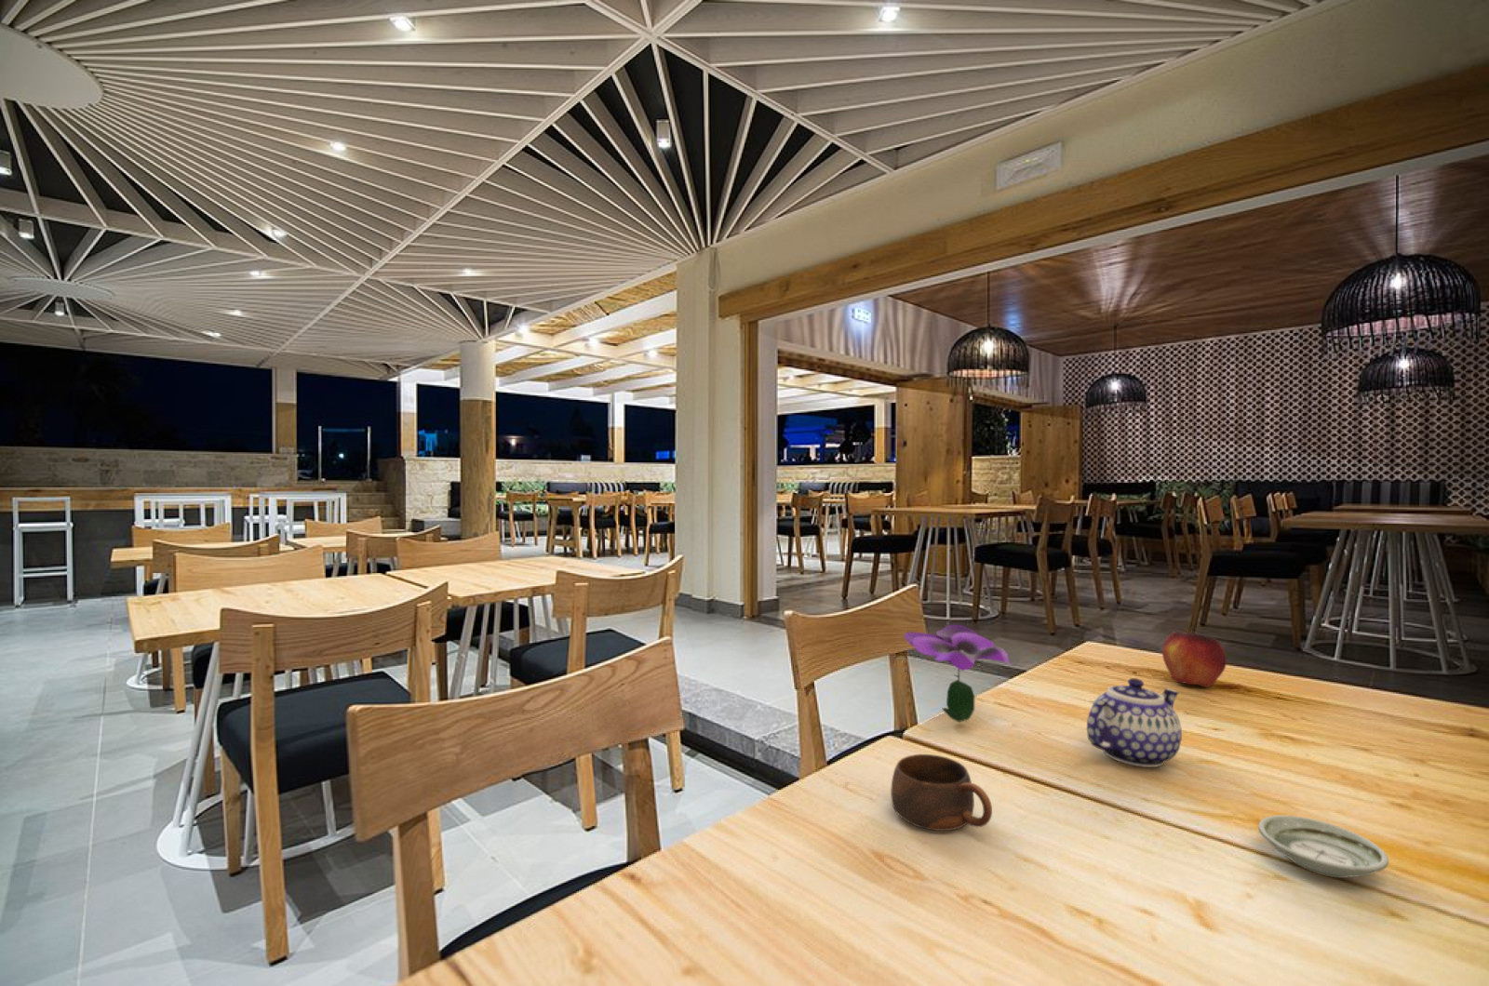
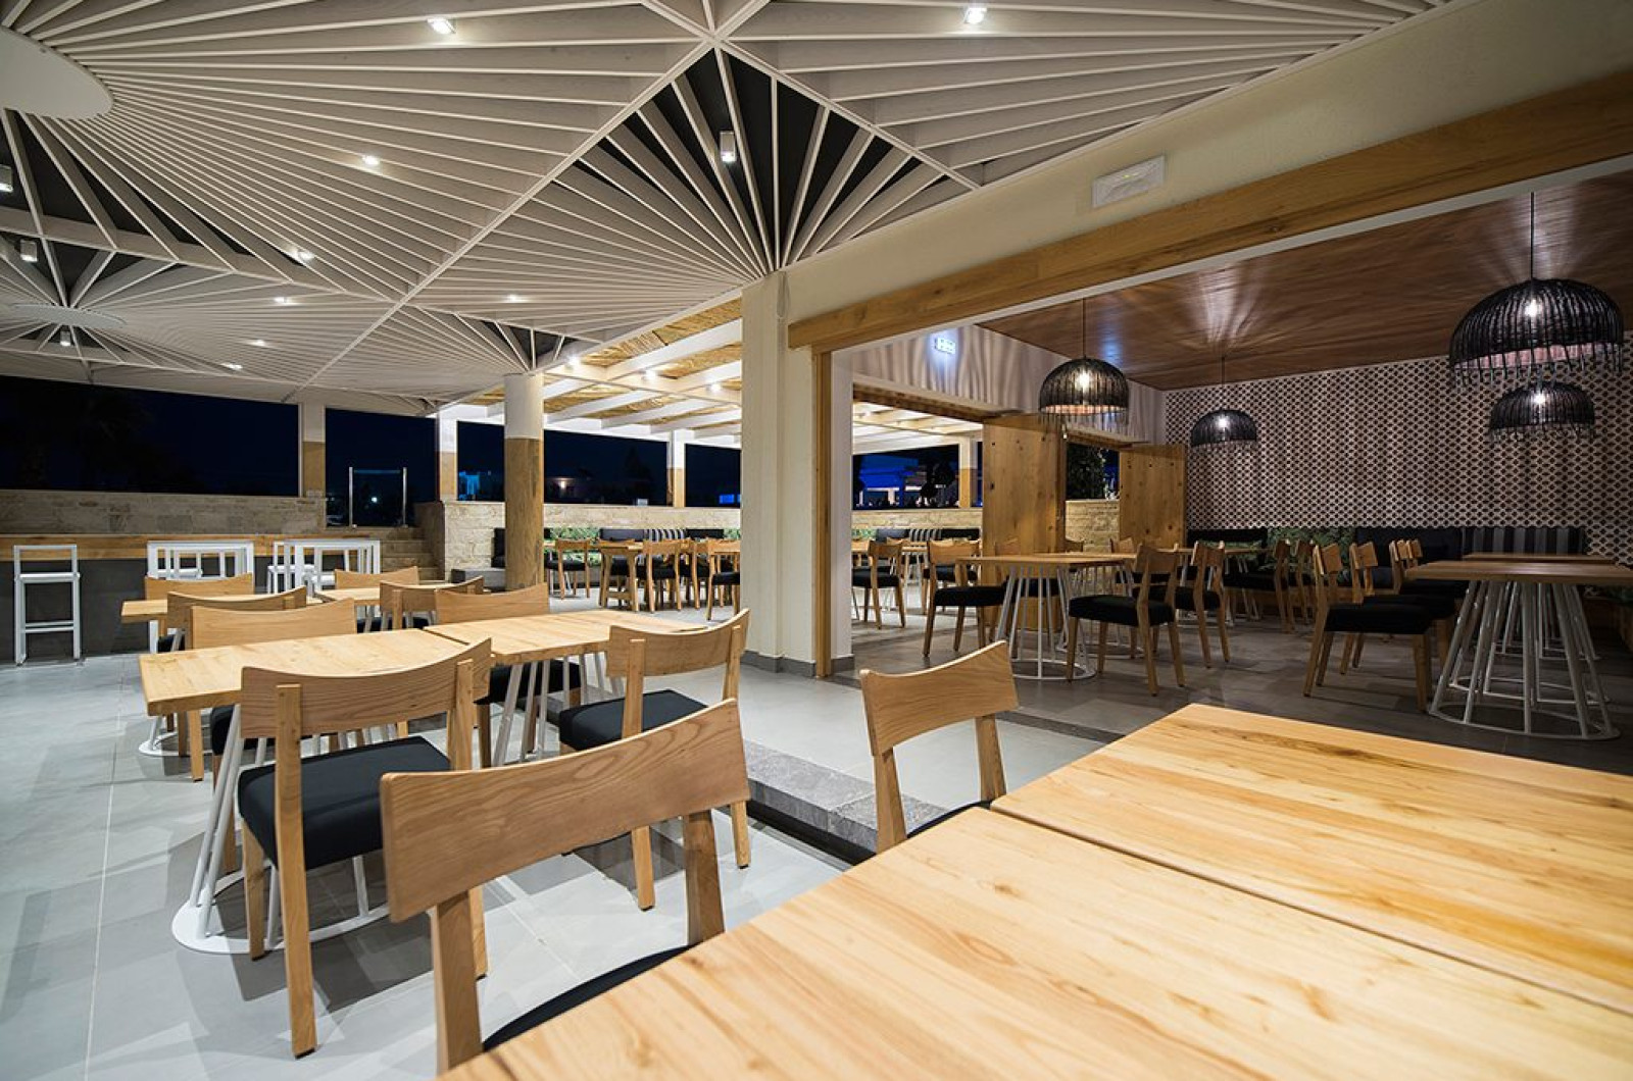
- flower [902,623,1011,724]
- cup [889,754,993,832]
- fruit [1161,627,1227,689]
- teapot [1086,677,1183,768]
- saucer [1257,814,1390,879]
